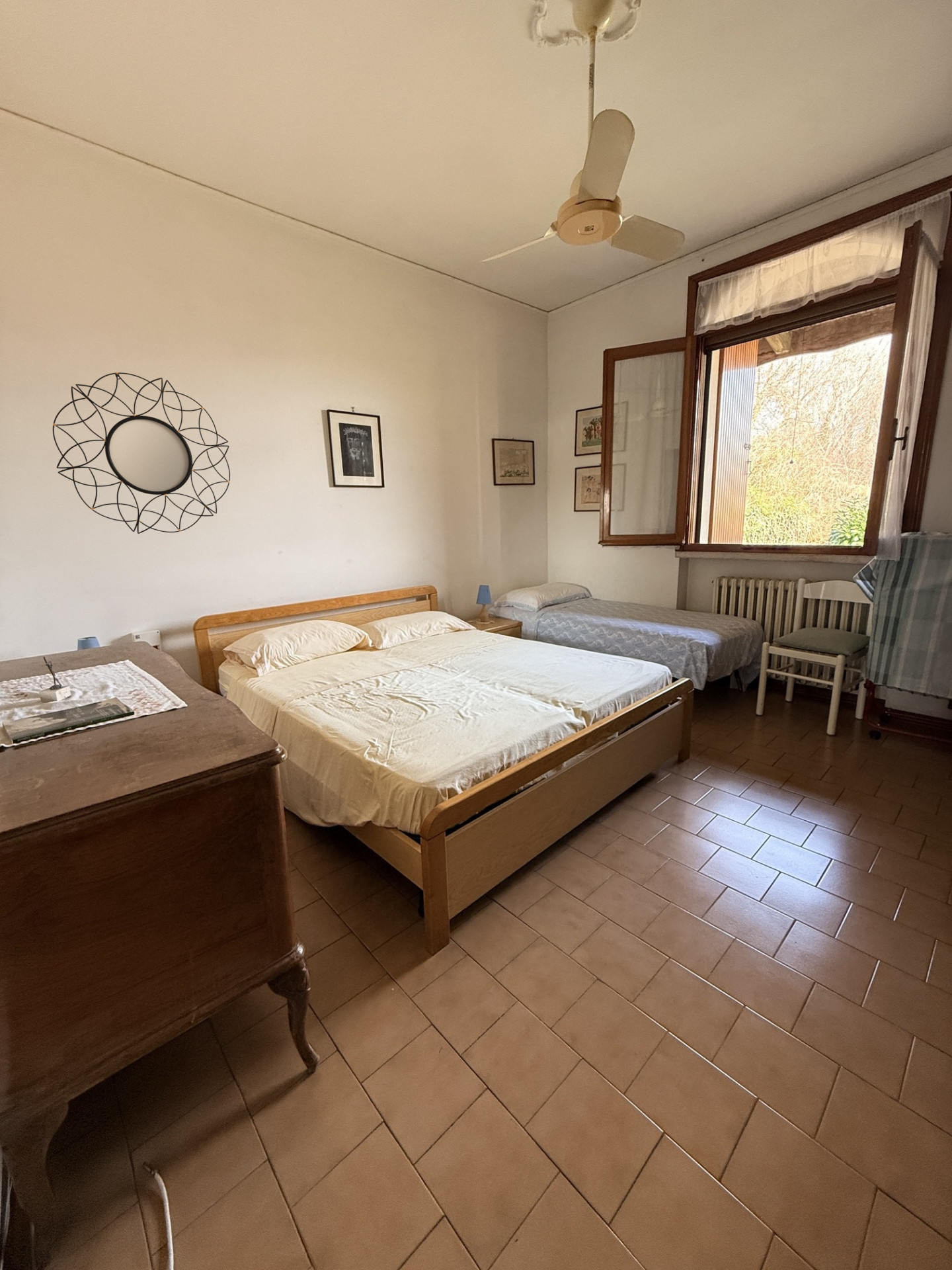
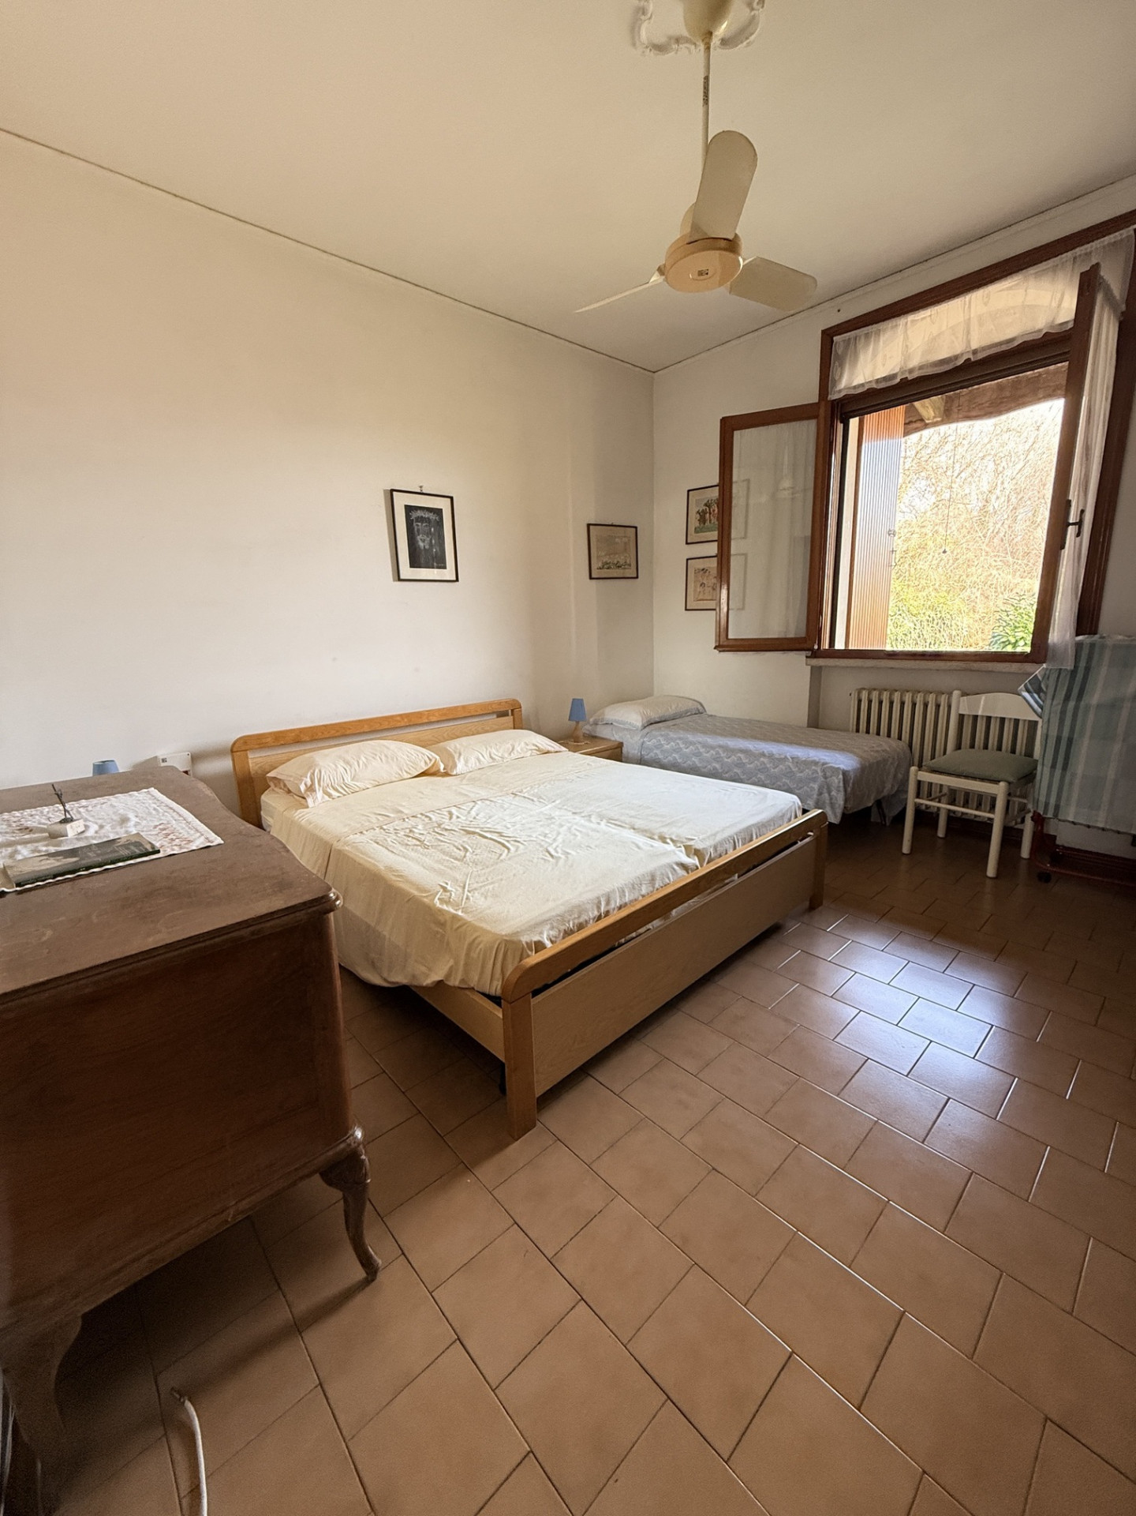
- home mirror [52,372,231,534]
